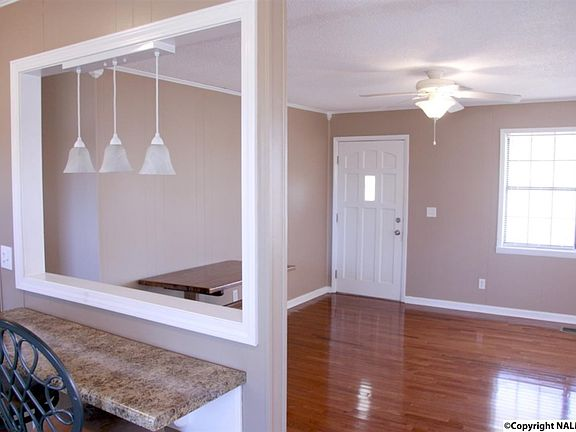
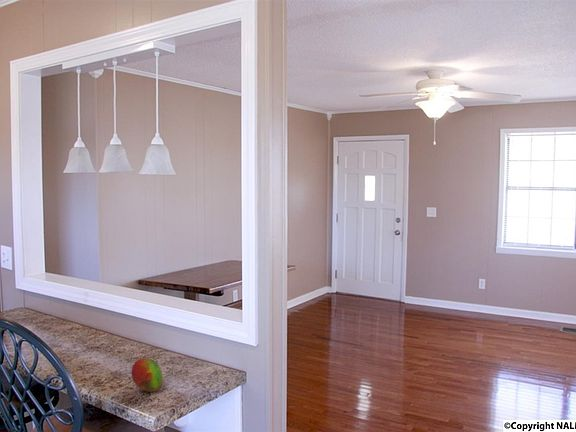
+ fruit [131,357,164,393]
